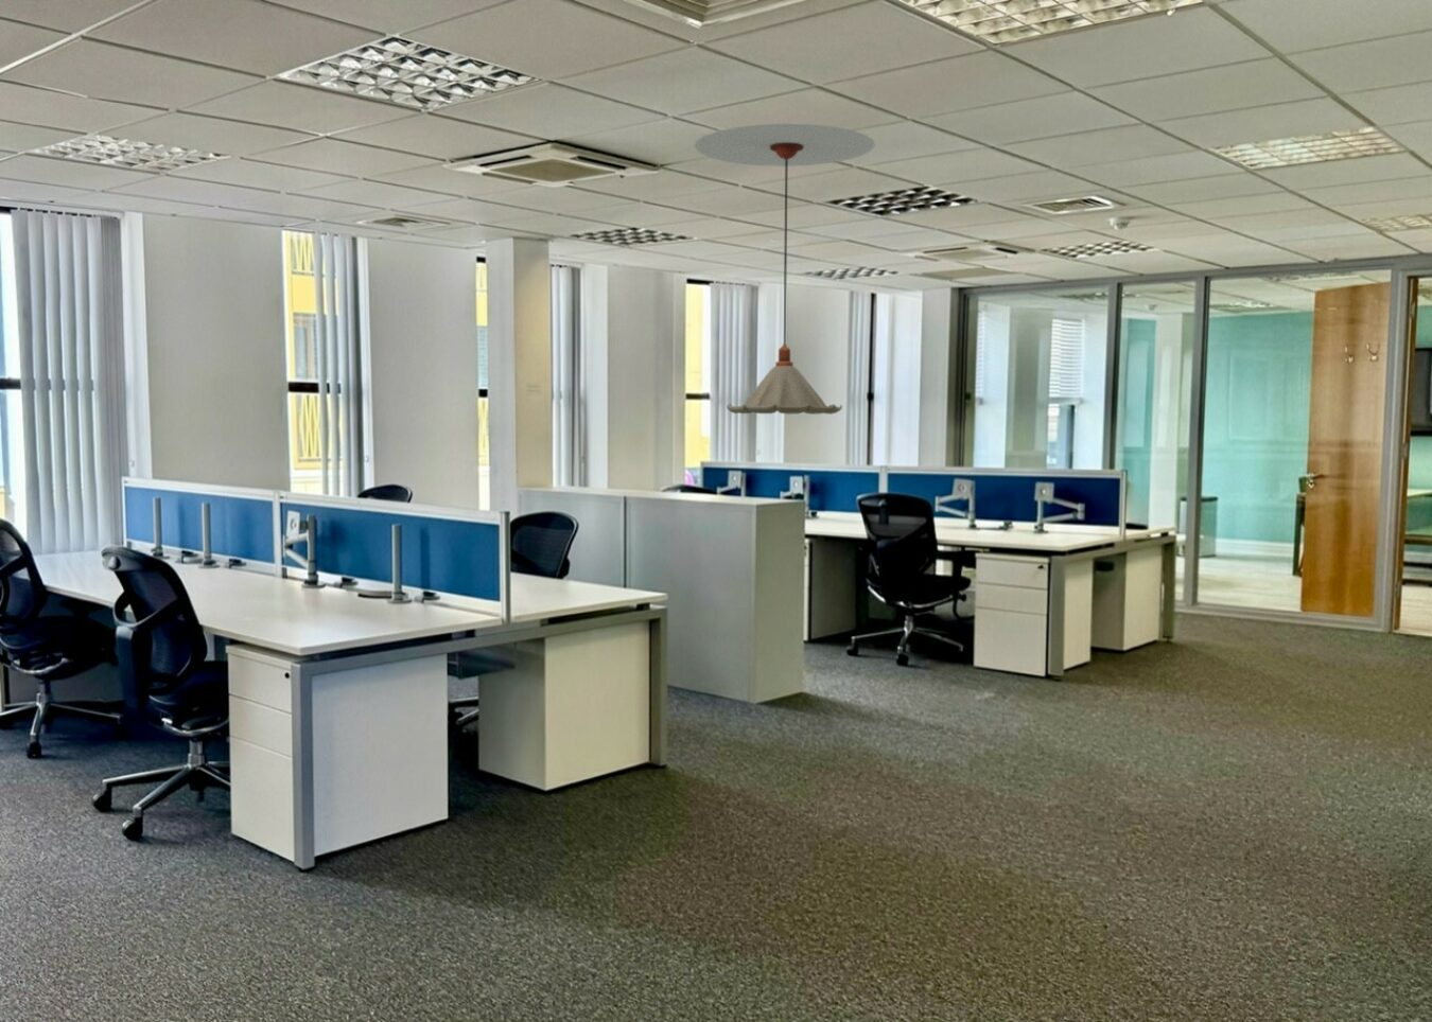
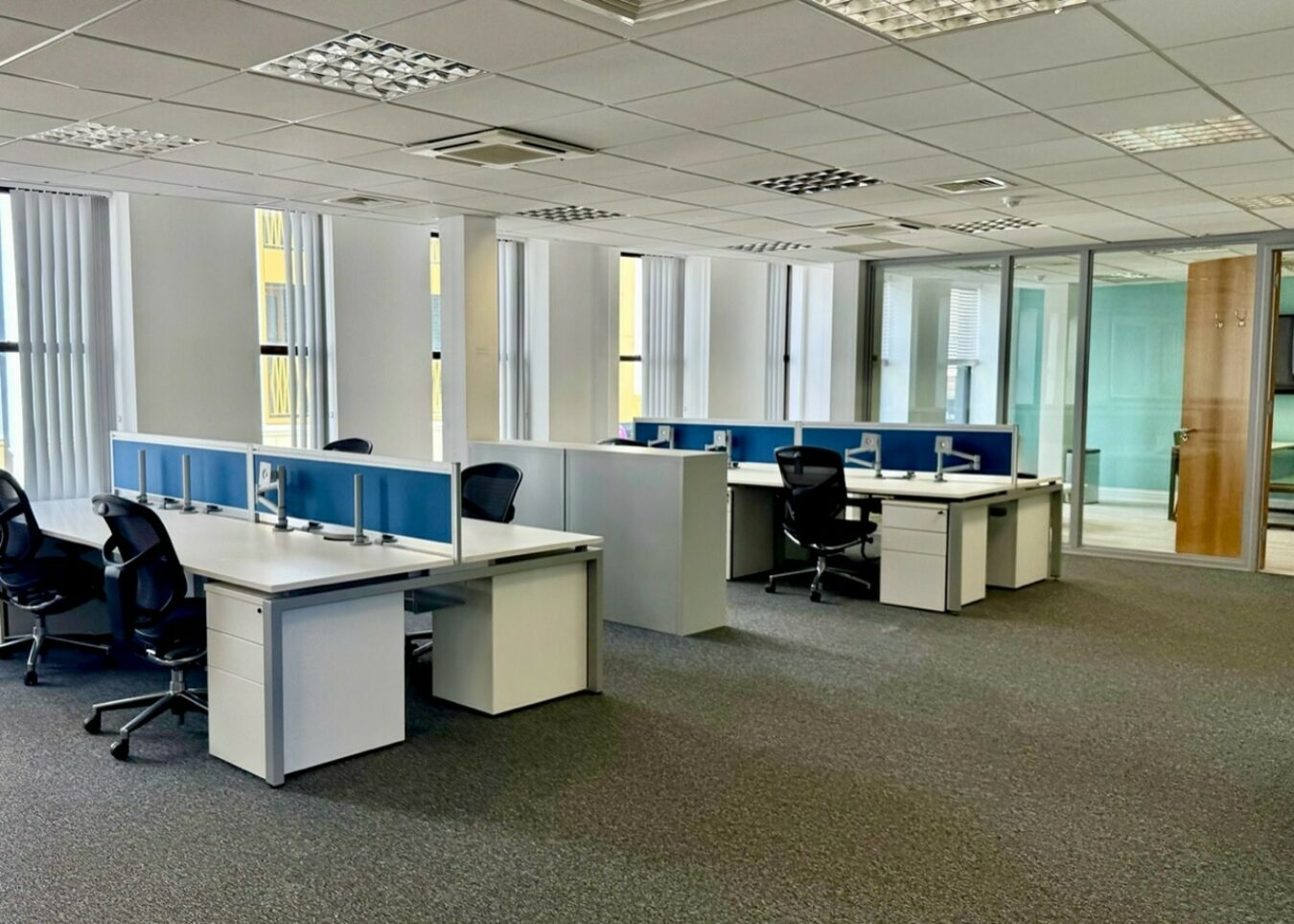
- ceiling light fixture [694,123,876,416]
